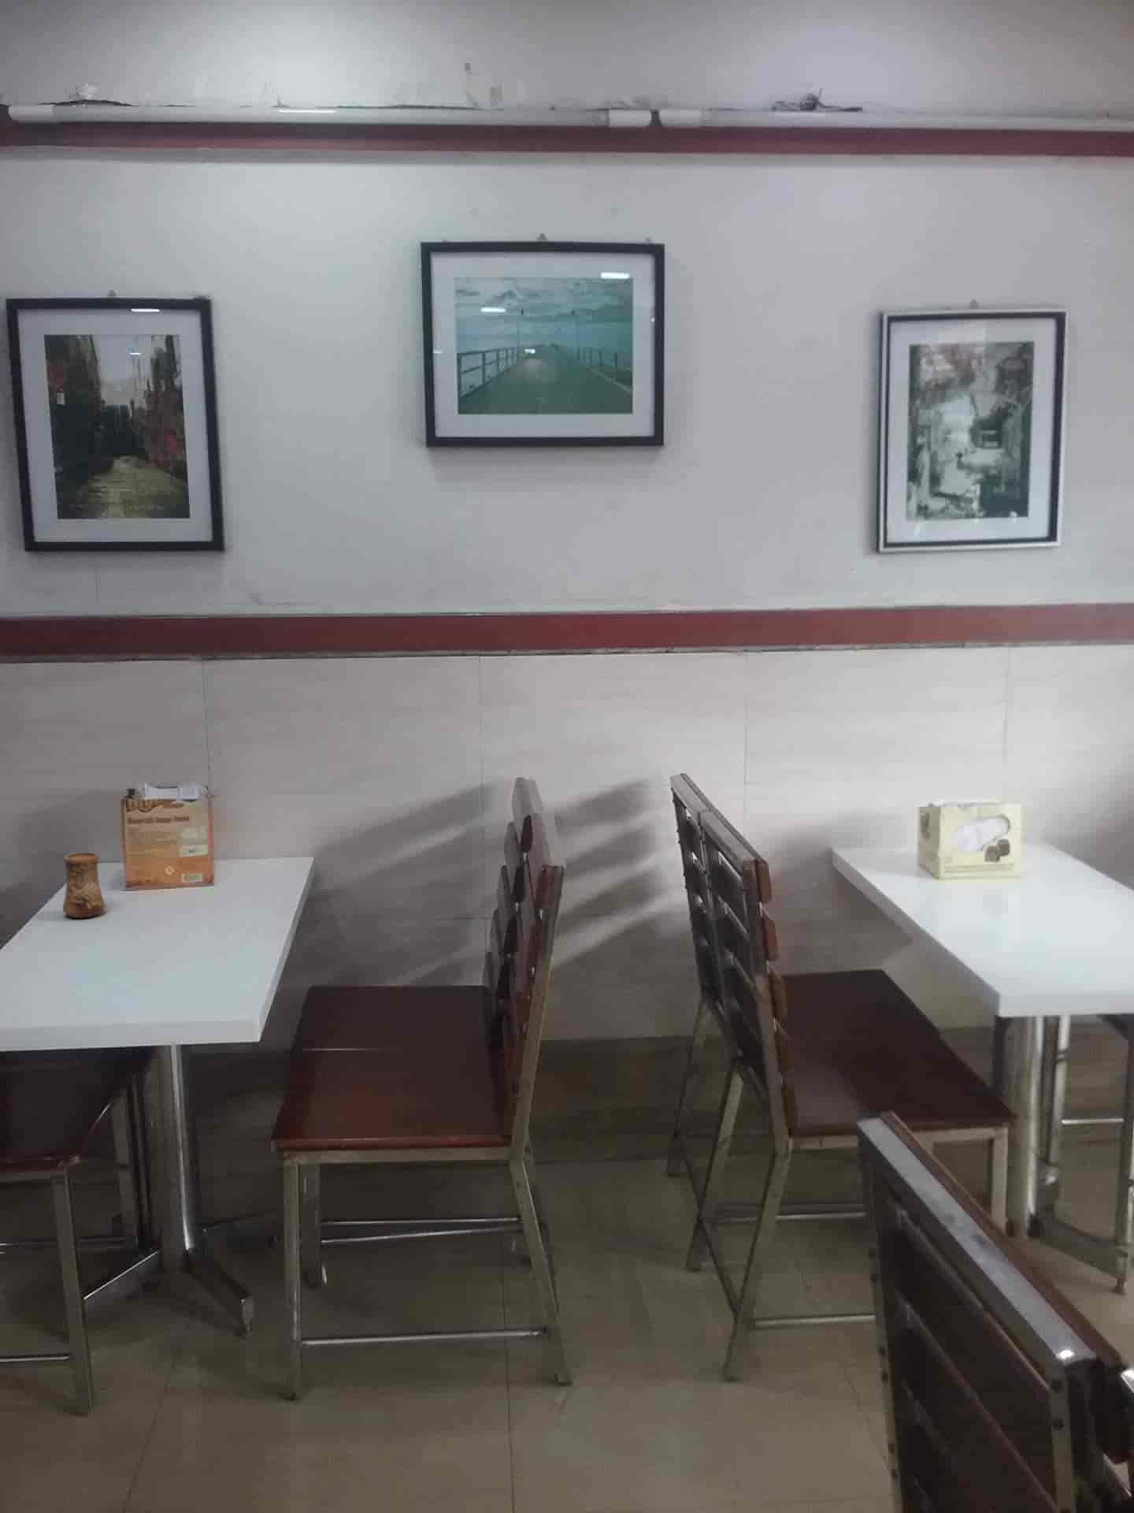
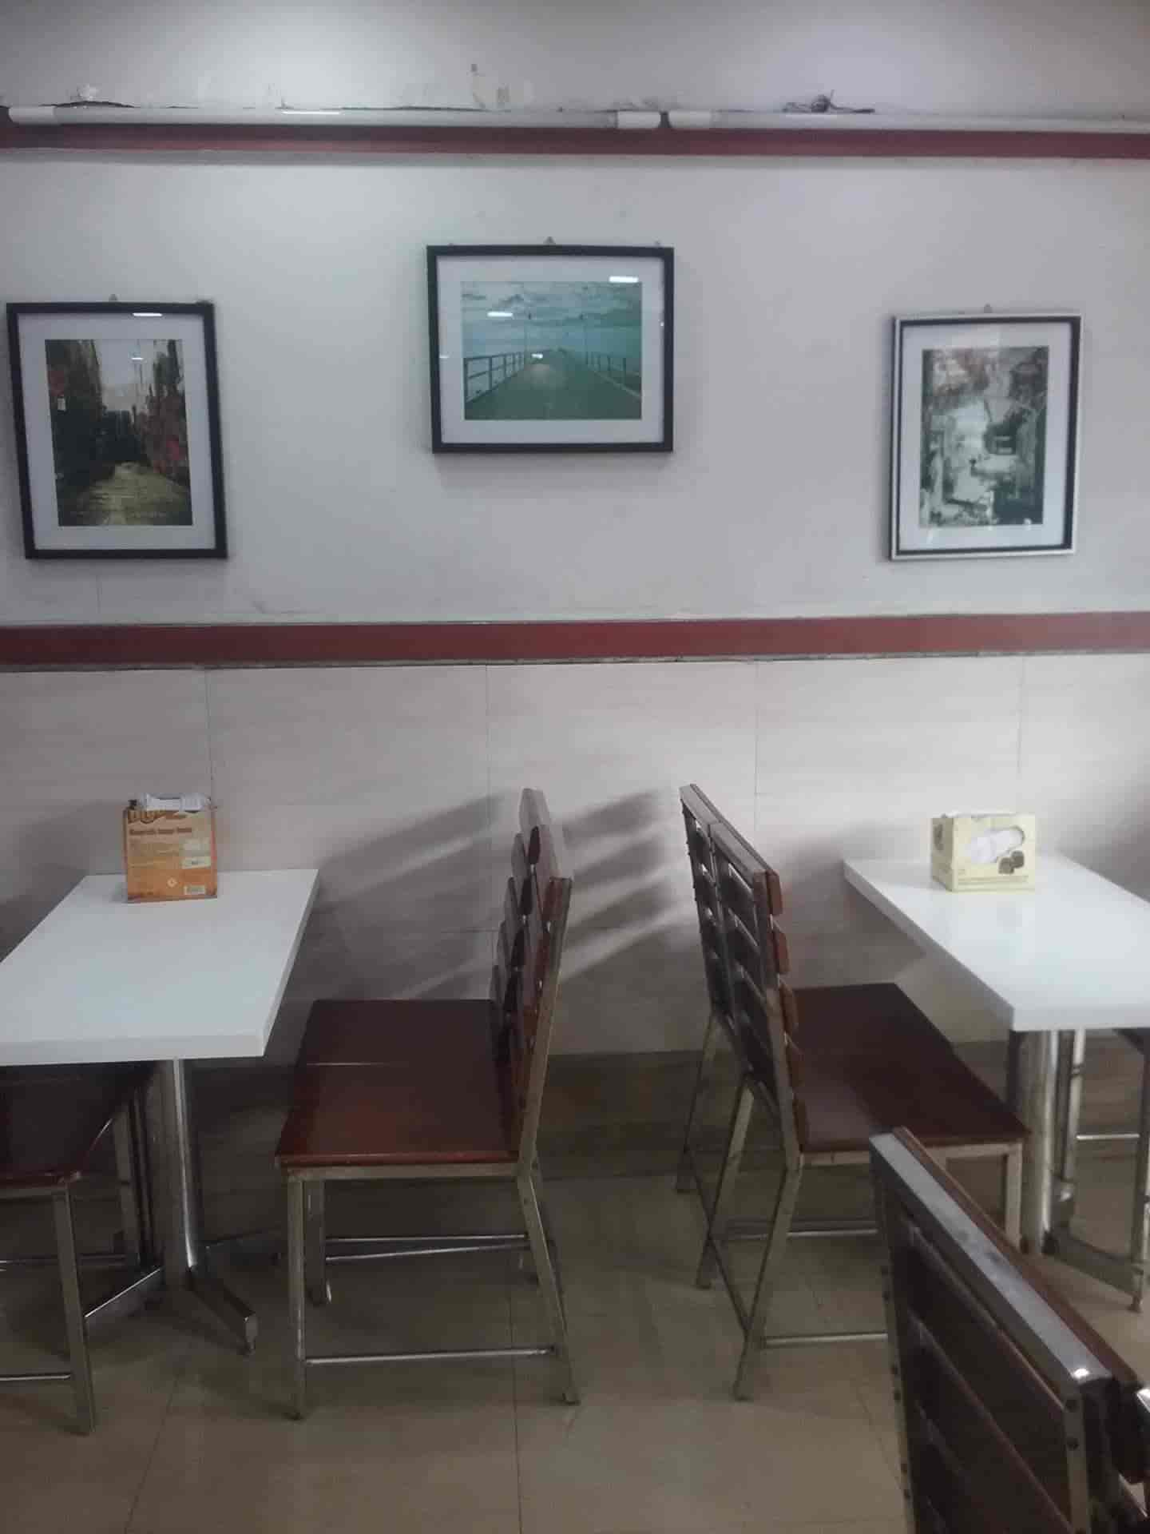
- cup [62,852,106,919]
